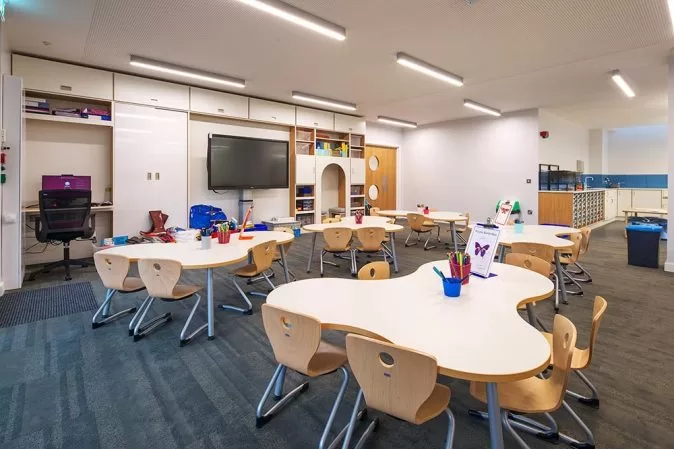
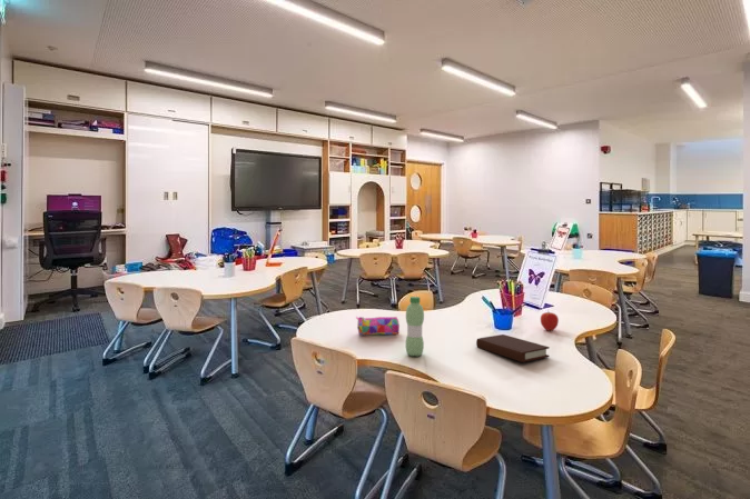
+ water bottle [405,296,425,358]
+ apple [540,309,560,331]
+ book [475,333,551,363]
+ pencil case [355,316,401,336]
